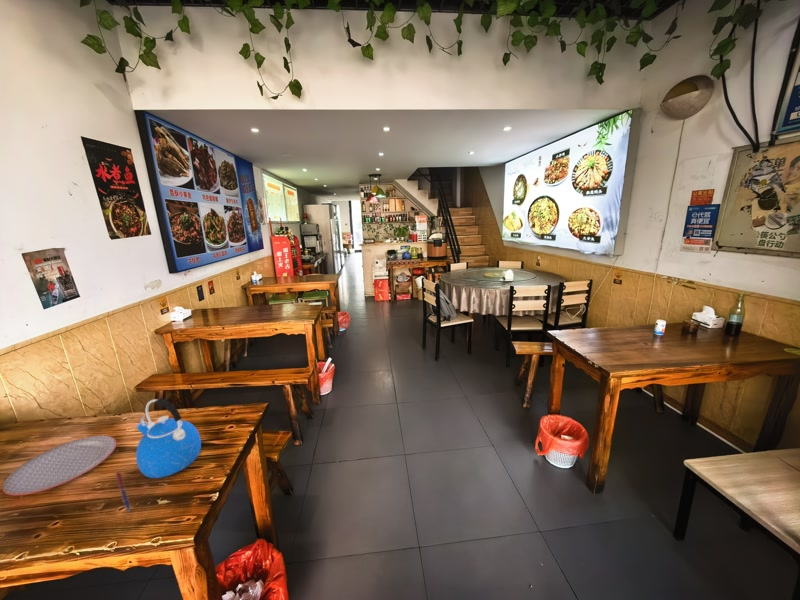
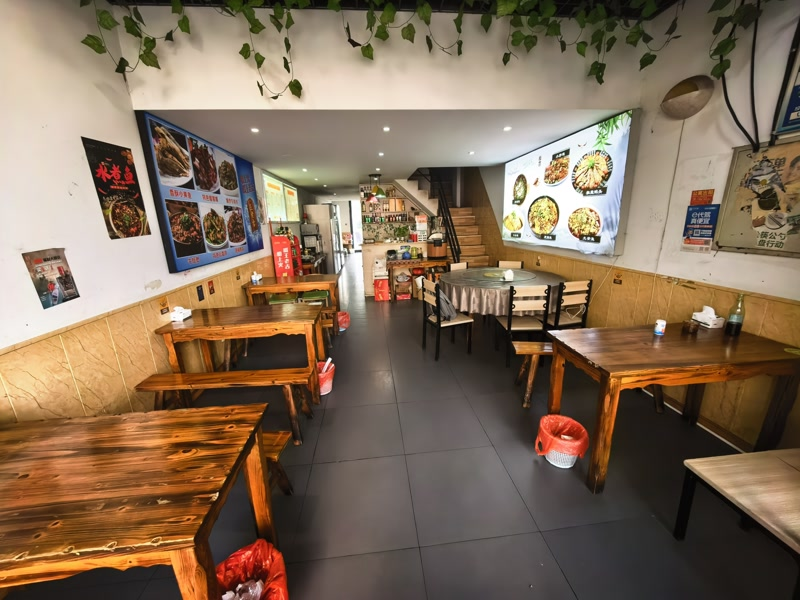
- pen [114,471,133,514]
- plate [1,434,118,496]
- kettle [135,397,202,479]
